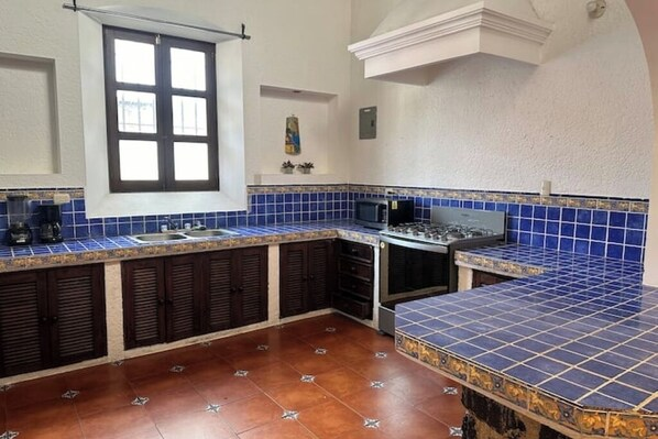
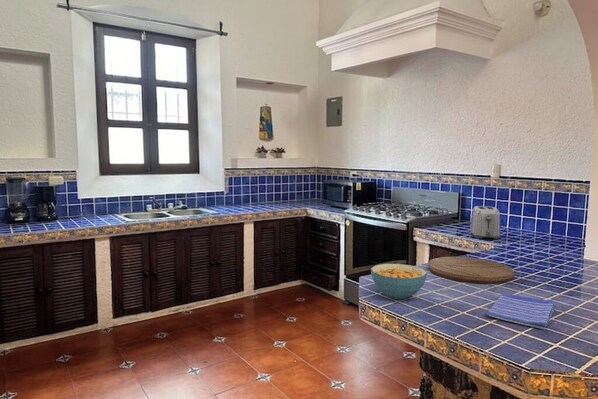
+ toaster [470,205,501,240]
+ dish towel [485,292,556,331]
+ cutting board [428,256,515,285]
+ cereal bowl [370,263,428,300]
